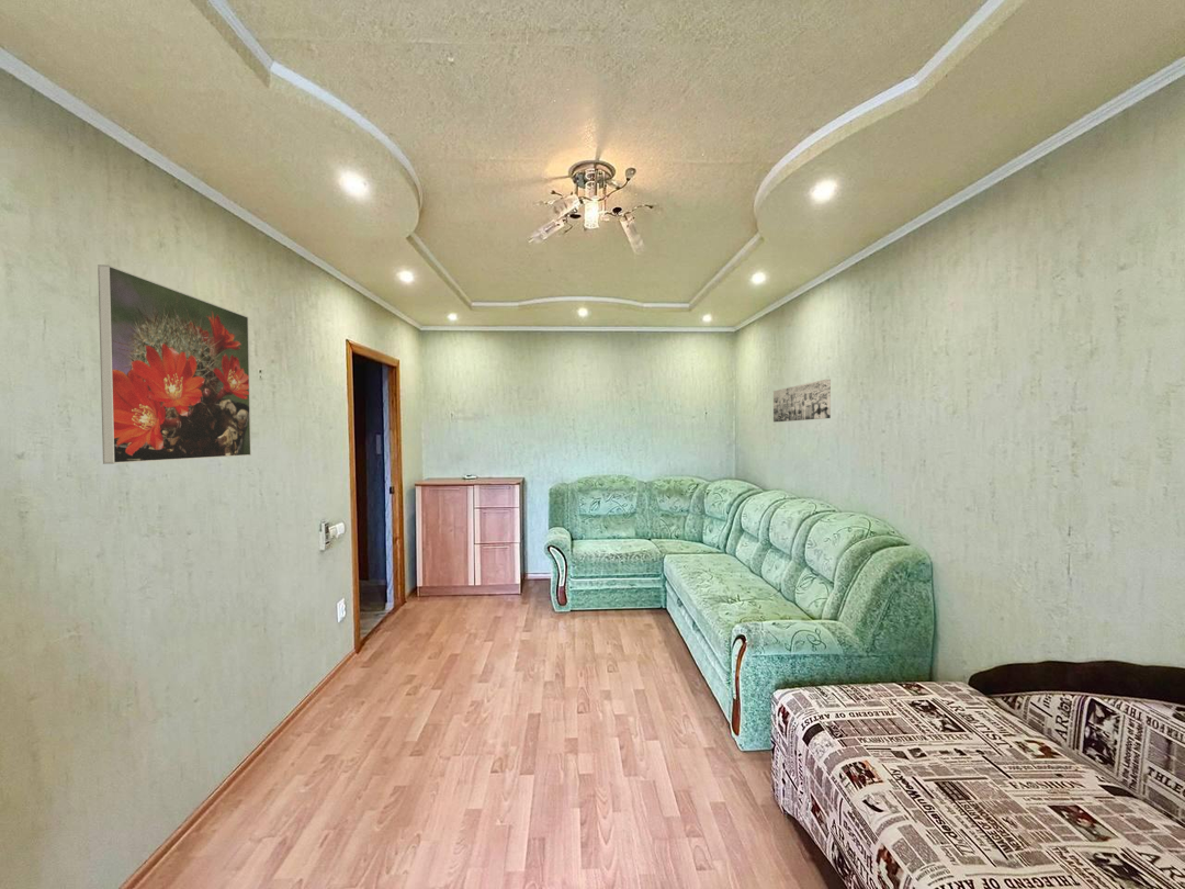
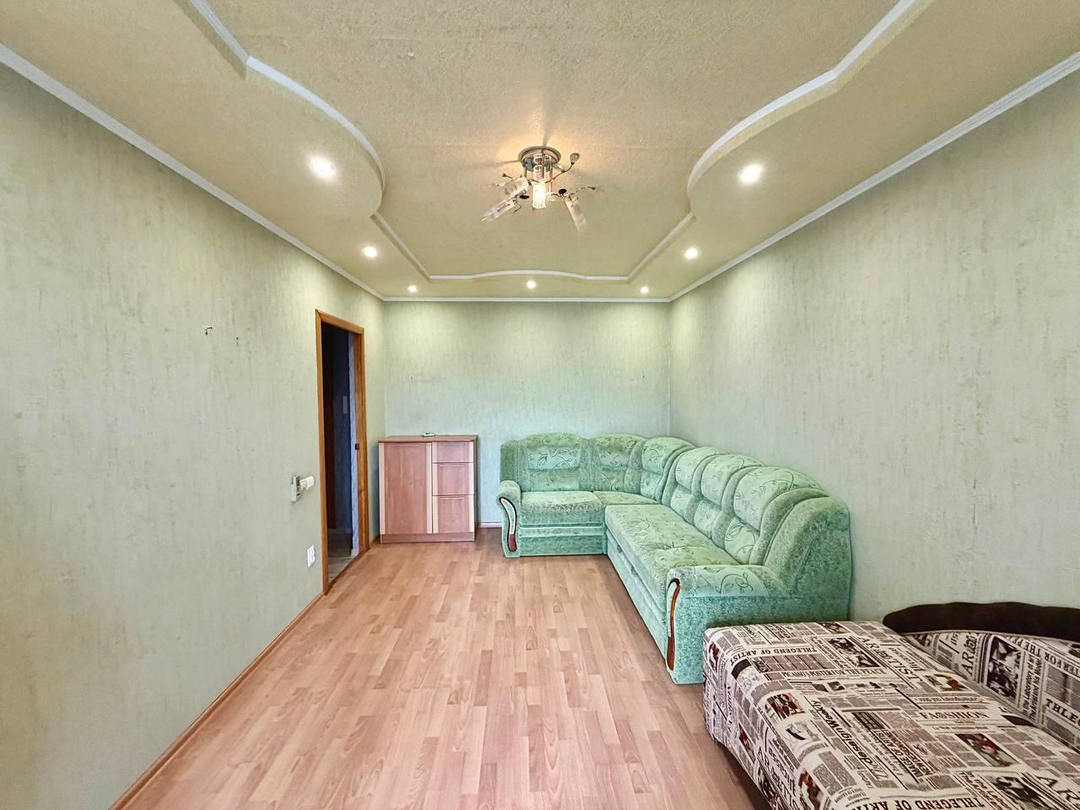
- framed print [97,263,252,465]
- wall art [772,379,832,423]
